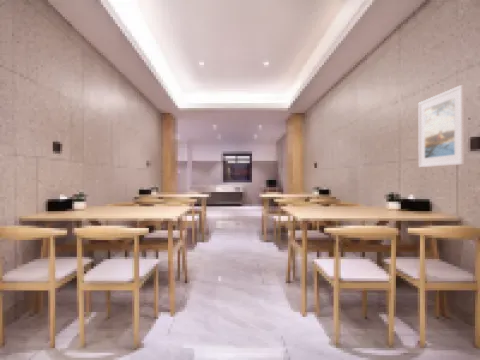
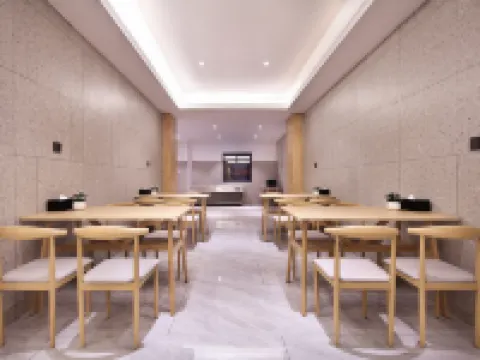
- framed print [418,84,465,168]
